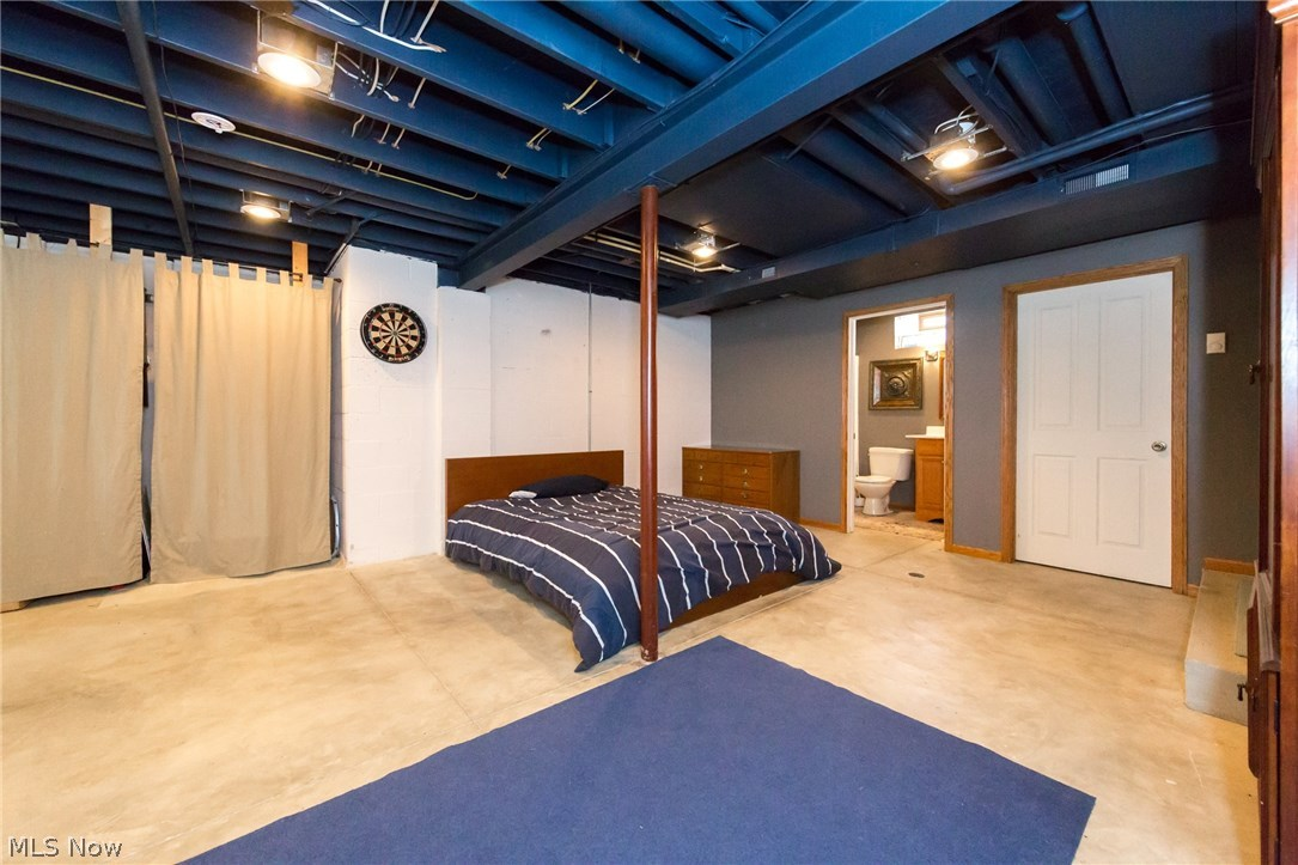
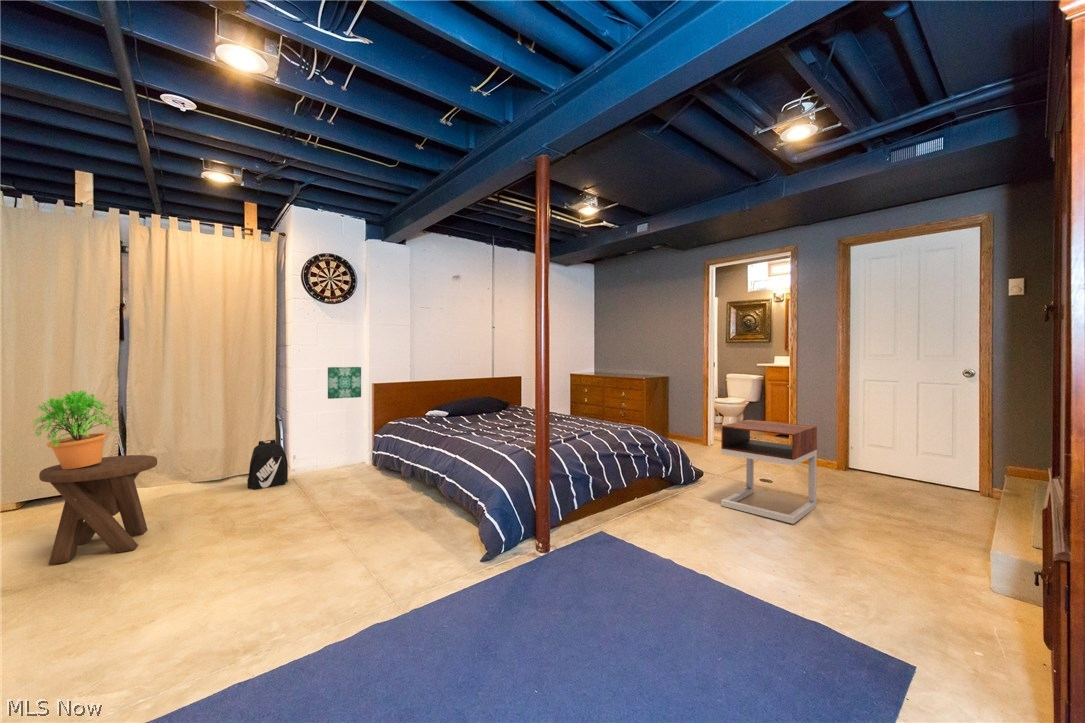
+ music stool [38,454,158,566]
+ wall art [327,366,362,400]
+ nightstand [720,419,818,525]
+ potted plant [31,389,117,469]
+ backpack [246,439,289,491]
